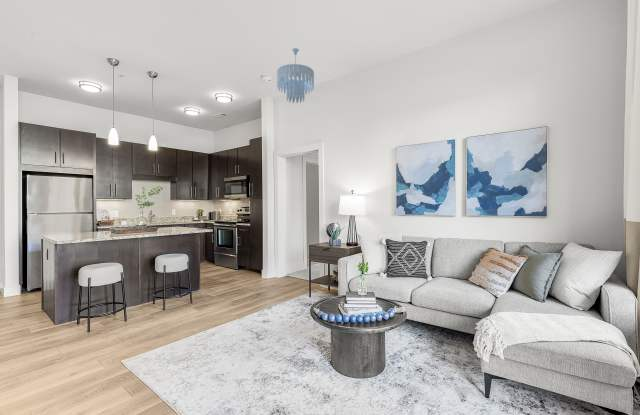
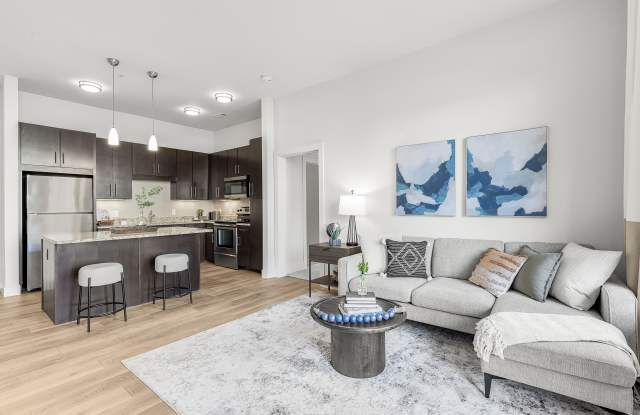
- ceiling light fixture [276,47,315,104]
